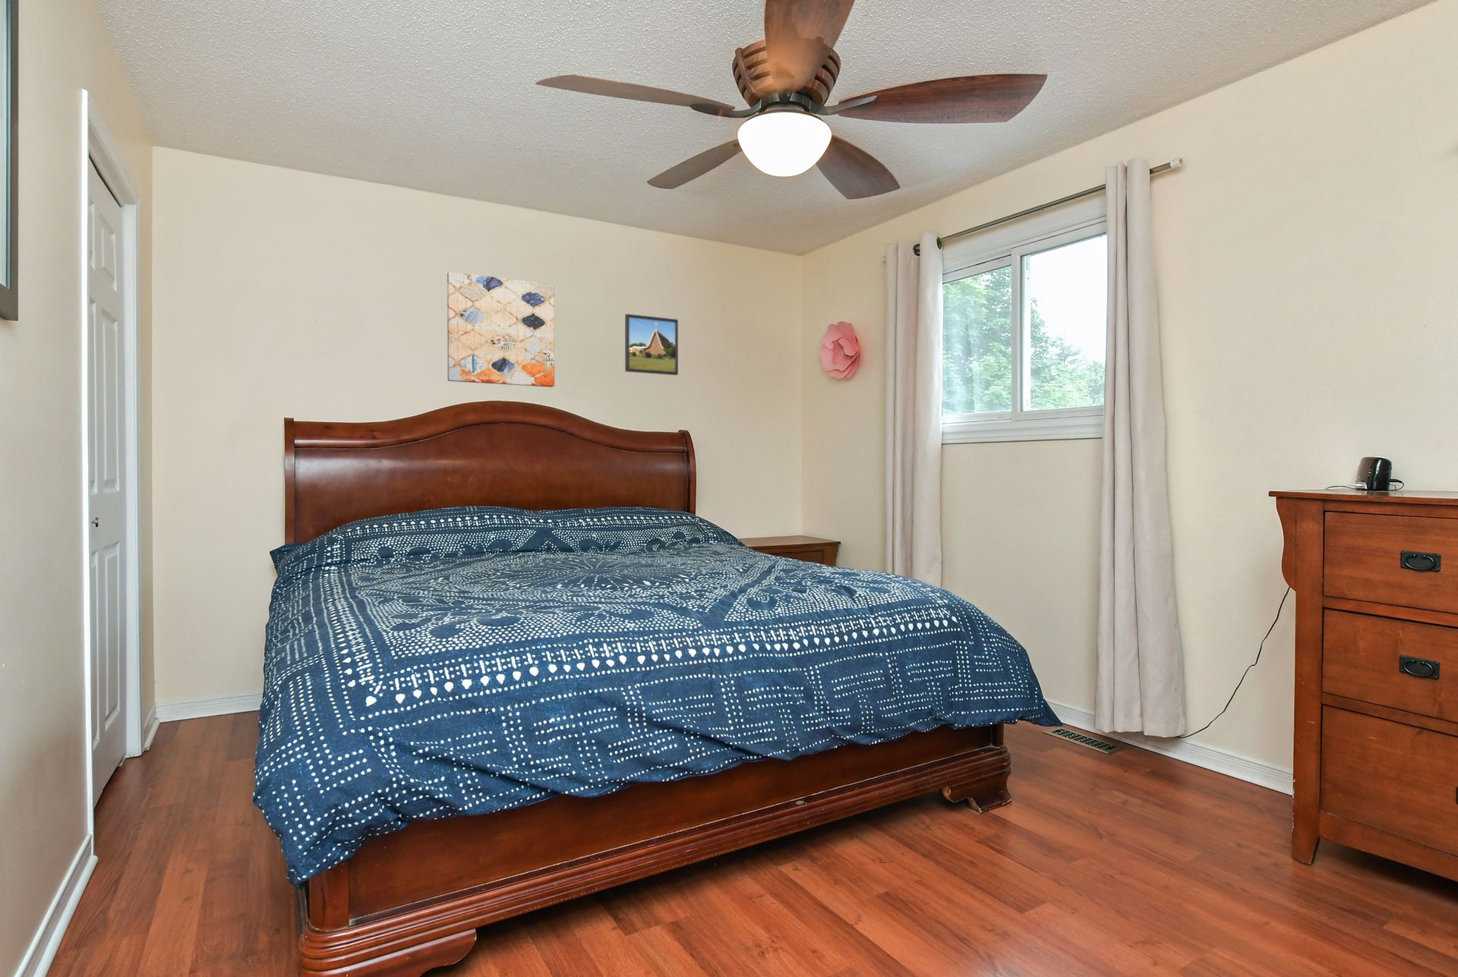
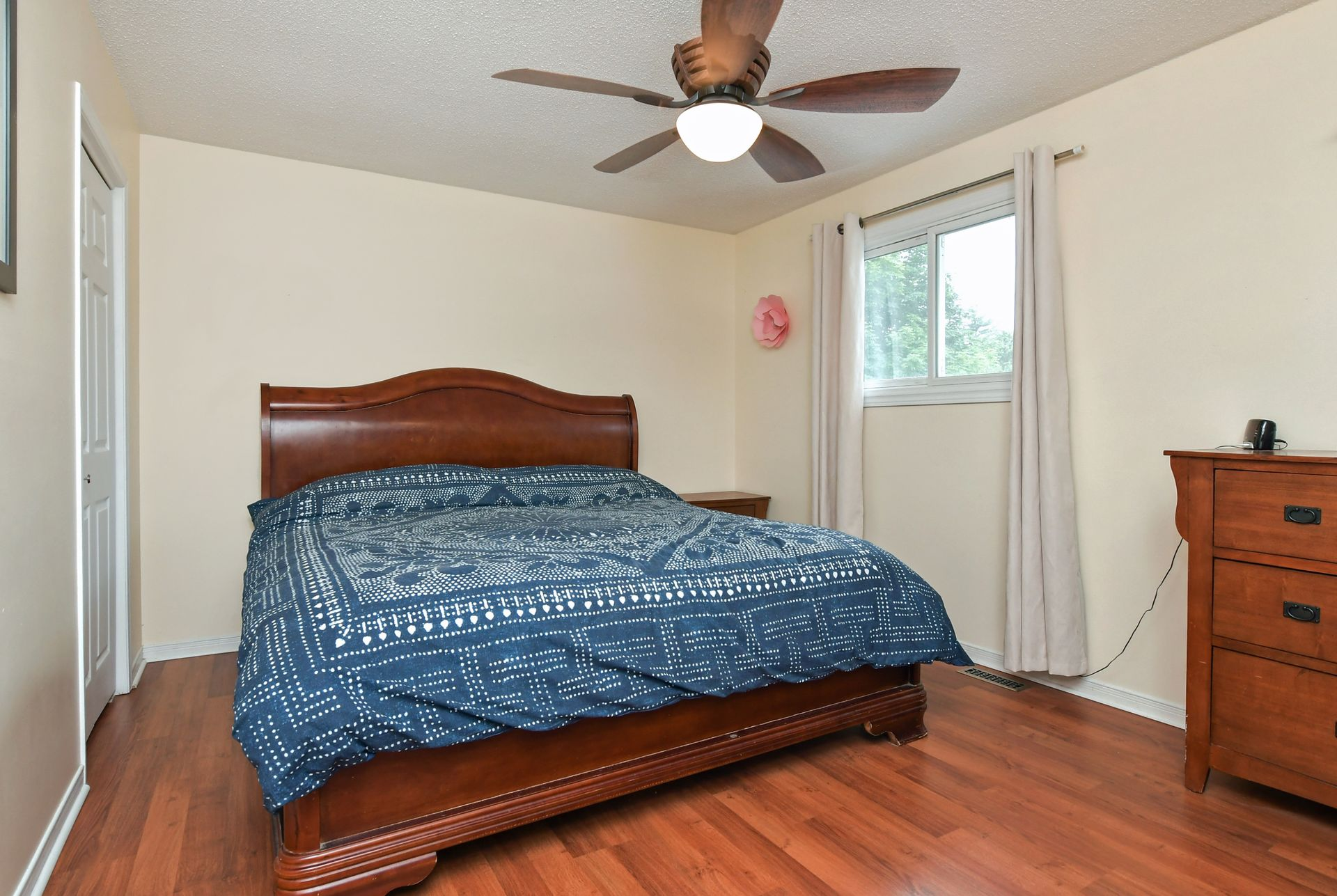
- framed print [624,314,679,376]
- wall art [446,272,555,388]
